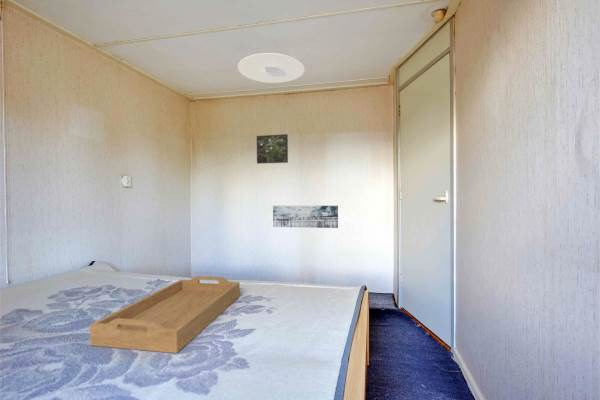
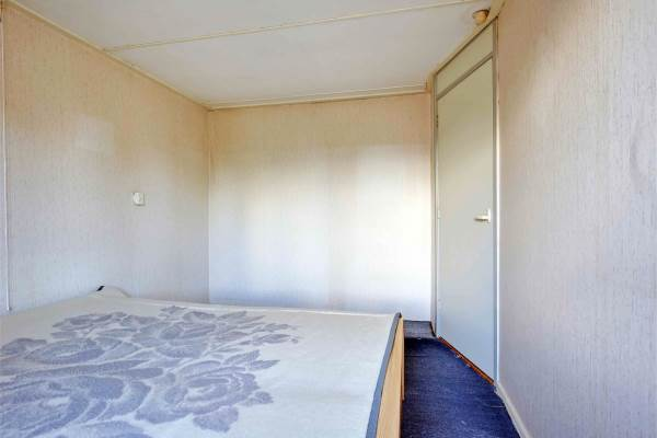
- wall art [272,205,339,229]
- serving tray [89,275,241,354]
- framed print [256,133,289,165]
- ceiling light [237,52,306,84]
